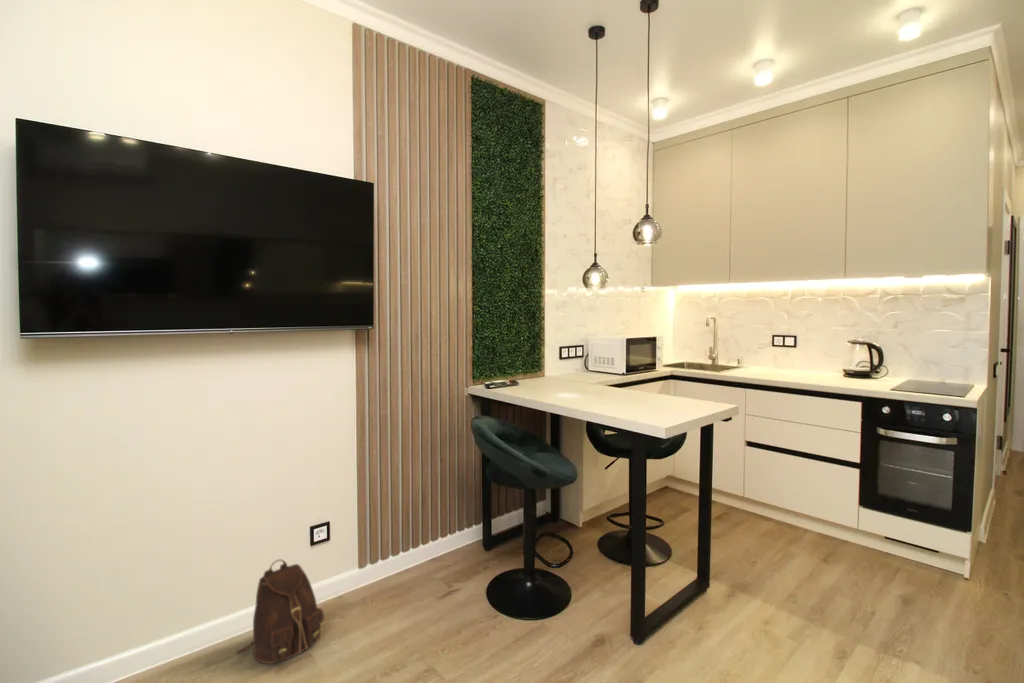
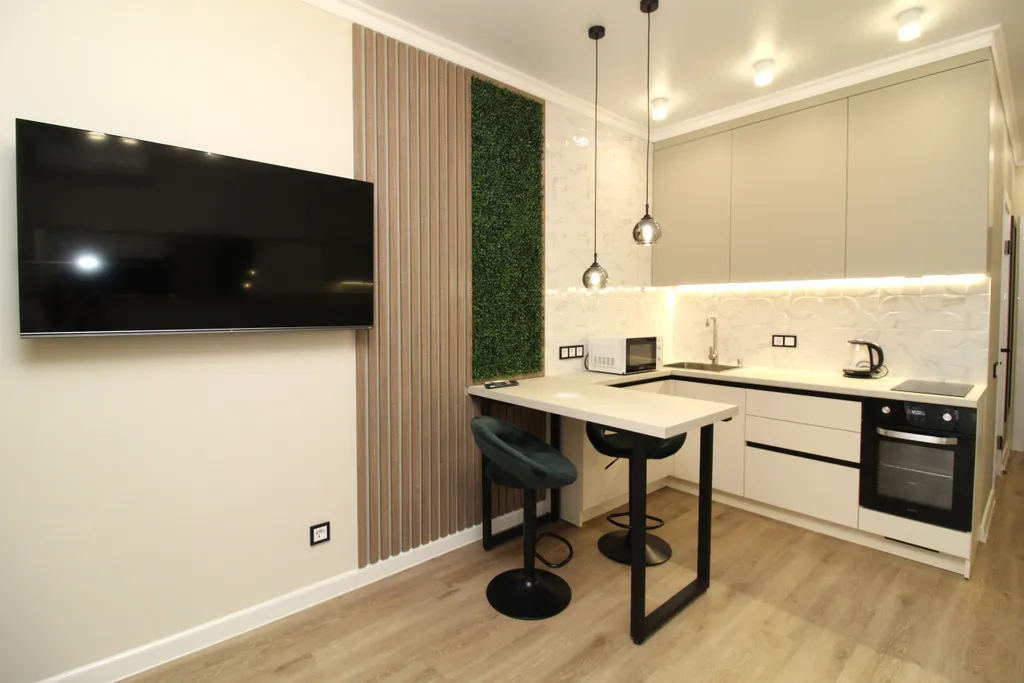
- backpack [234,559,325,665]
